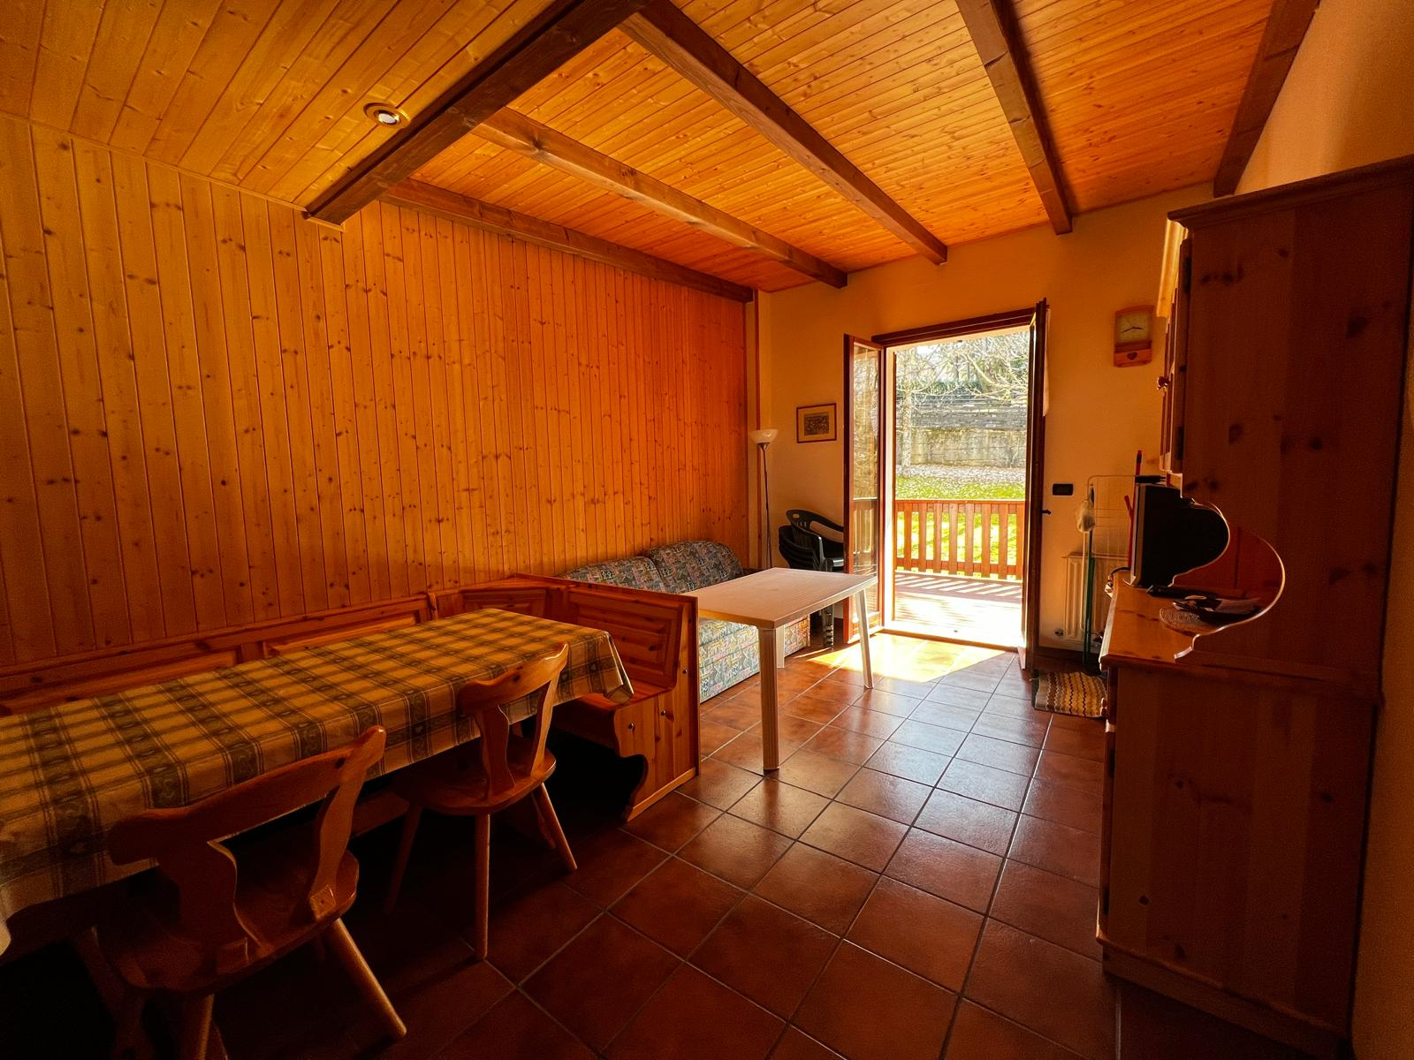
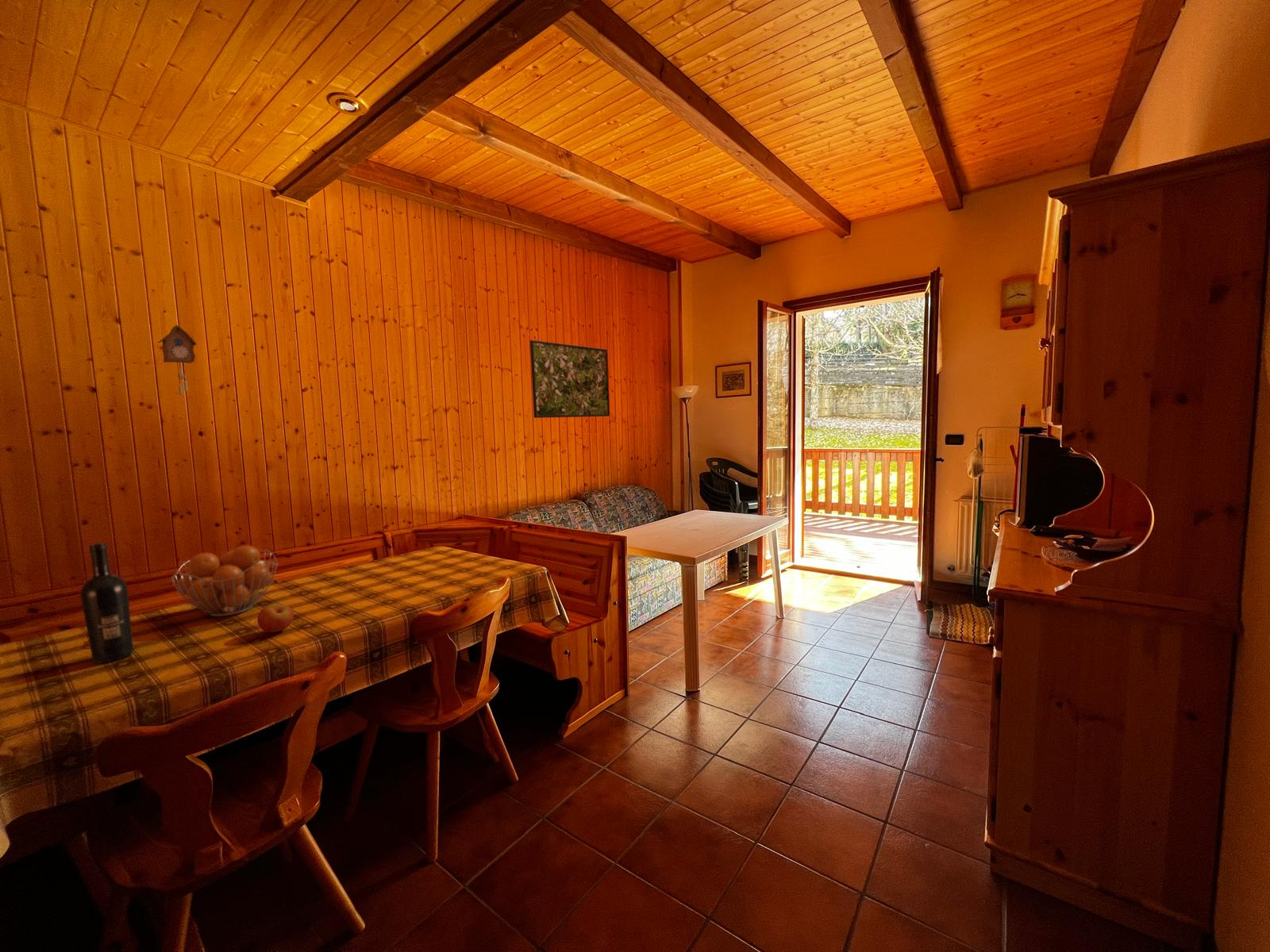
+ fruit basket [170,545,279,617]
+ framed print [529,340,610,419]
+ cuckoo clock [157,324,198,397]
+ apple [257,603,294,633]
+ wine bottle [80,542,134,664]
